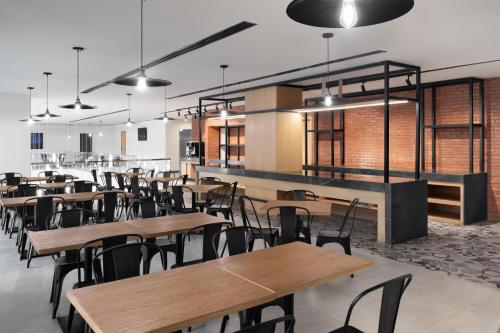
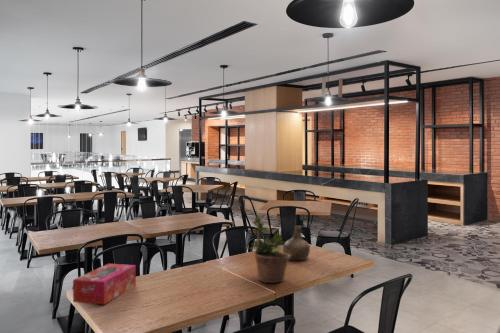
+ tissue box [72,263,137,305]
+ bottle [282,225,311,261]
+ potted plant [249,215,290,284]
